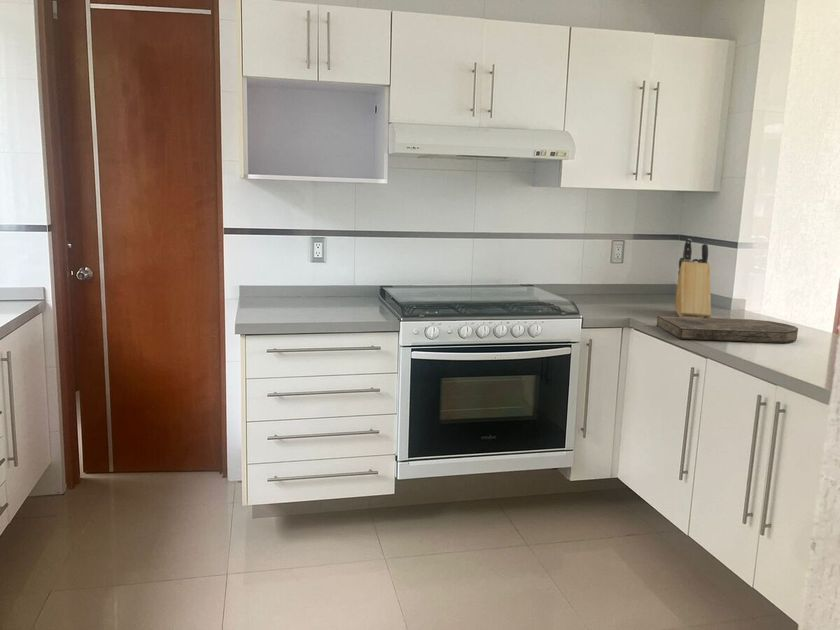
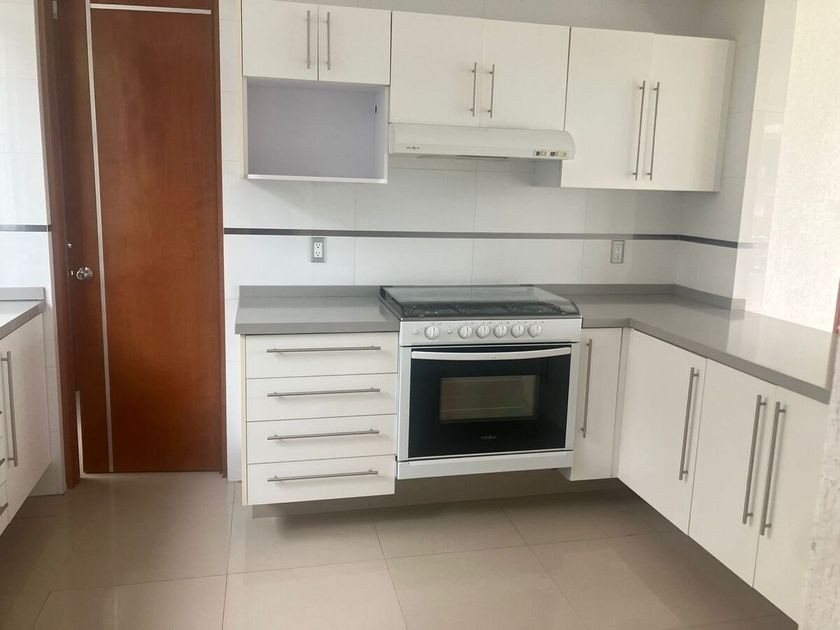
- cutting board [656,315,799,344]
- knife block [674,238,712,318]
